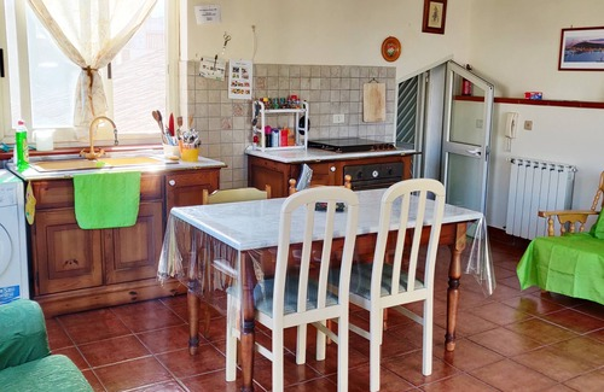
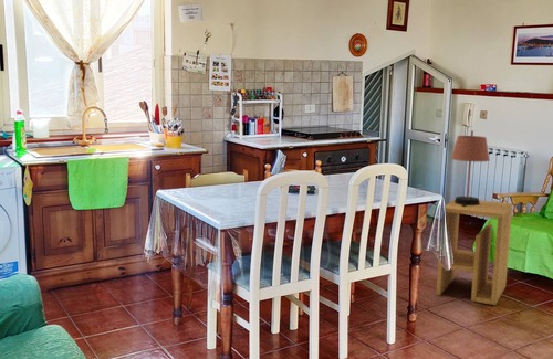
+ table lamp [450,129,490,207]
+ side table [435,198,513,306]
